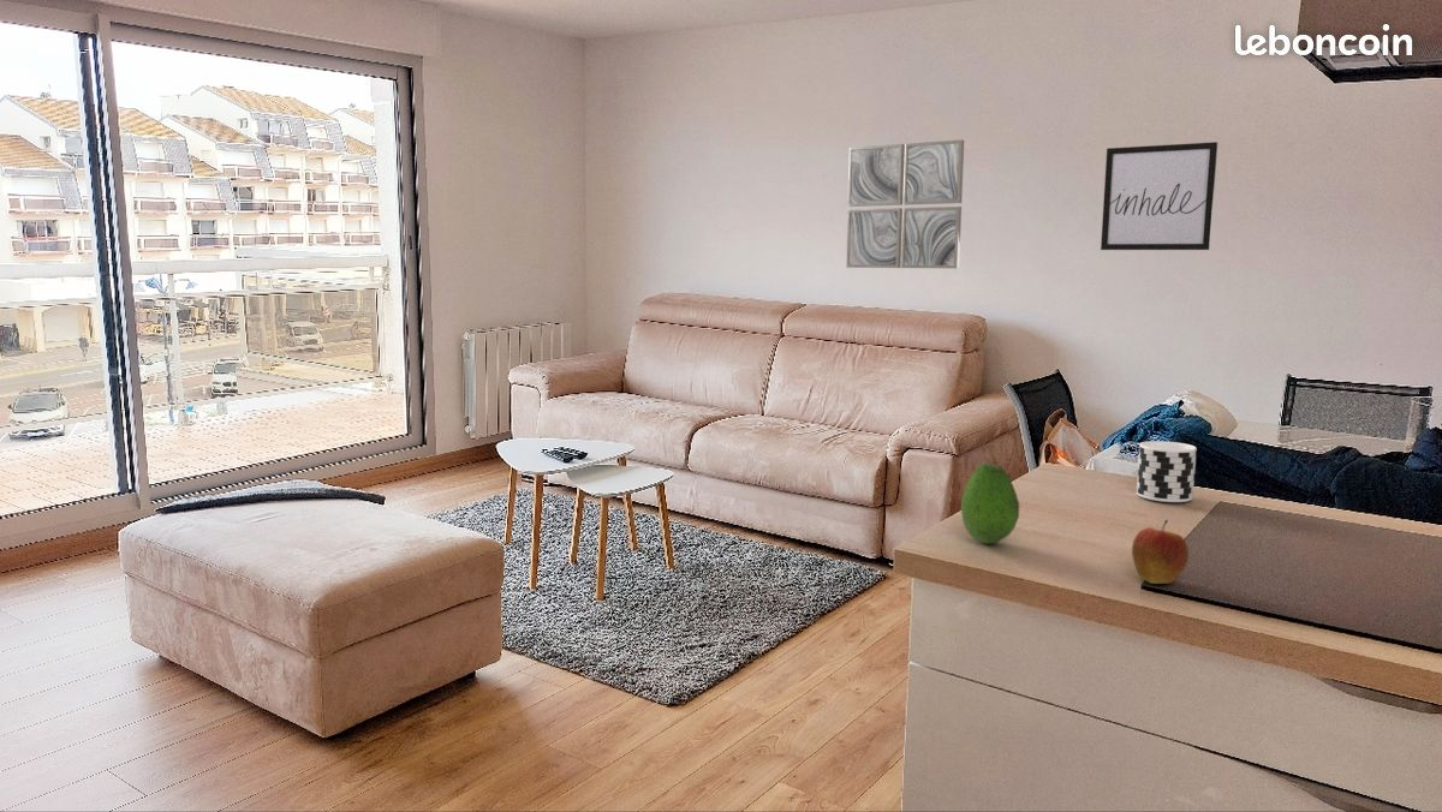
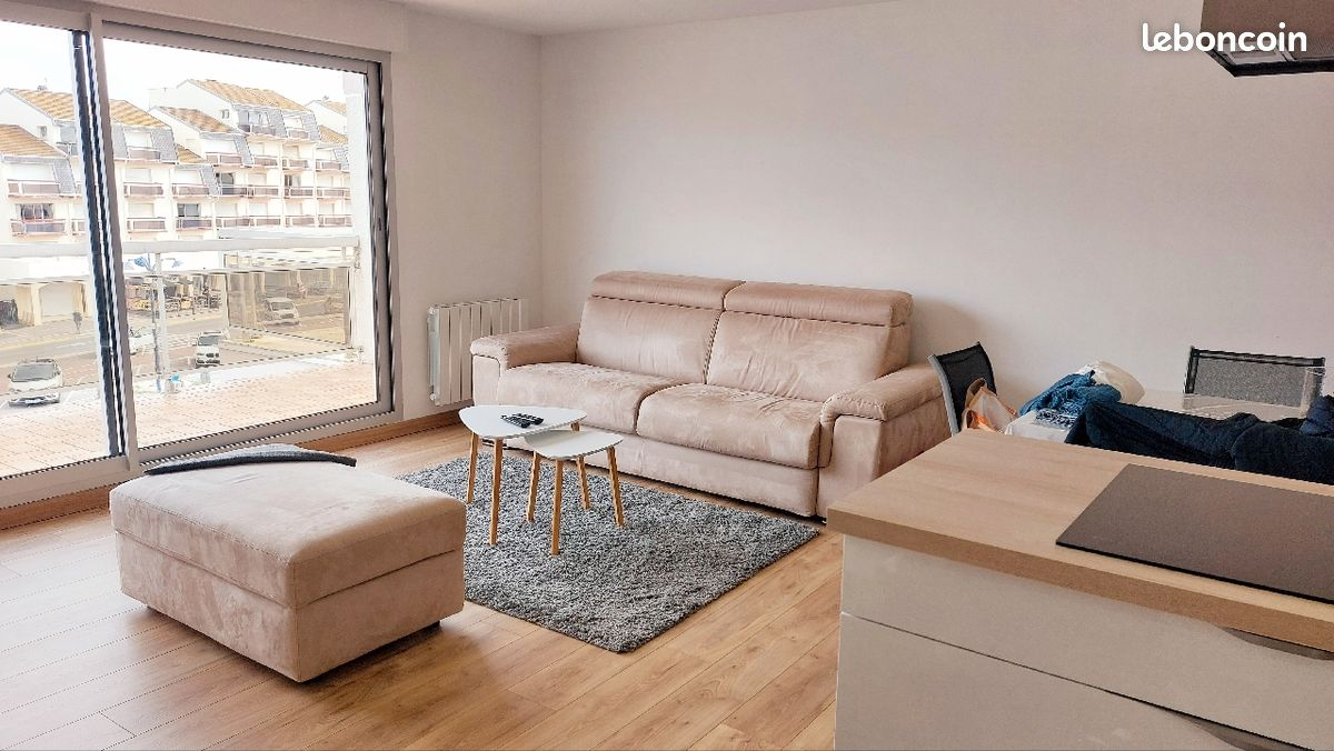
- wall art [1100,141,1218,251]
- cup [1136,440,1198,503]
- fruit [1131,518,1190,585]
- wall art [845,138,965,269]
- fruit [960,461,1020,545]
